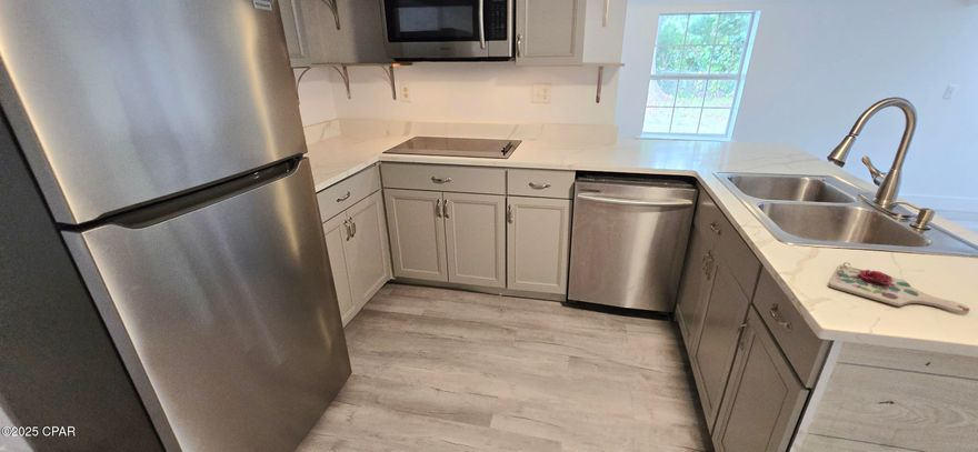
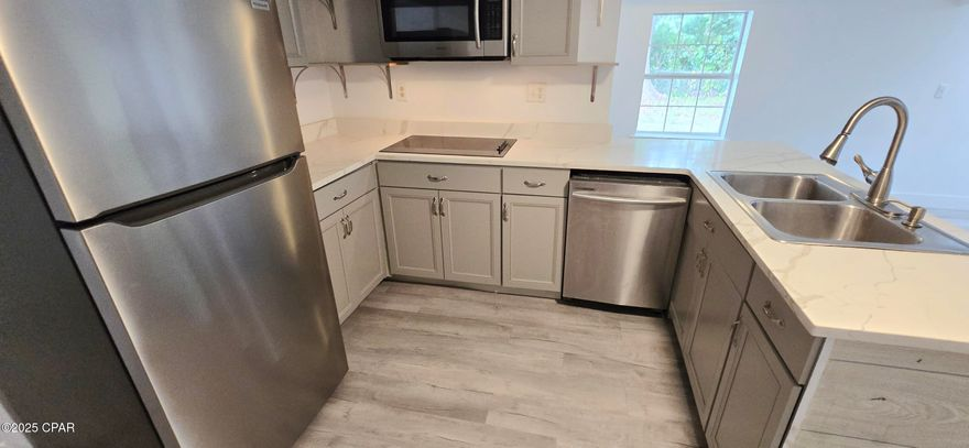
- cutting board [828,261,971,314]
